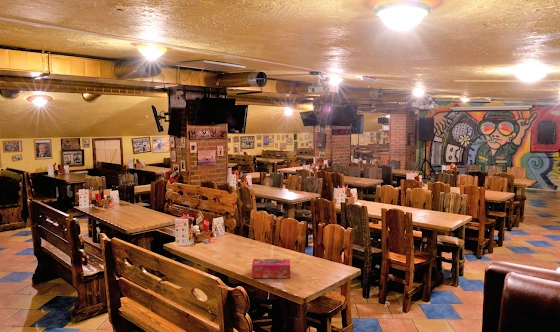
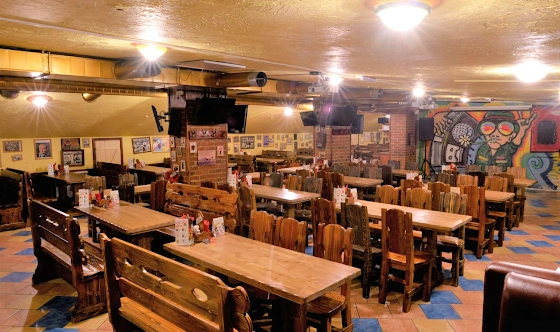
- tissue box [251,258,291,279]
